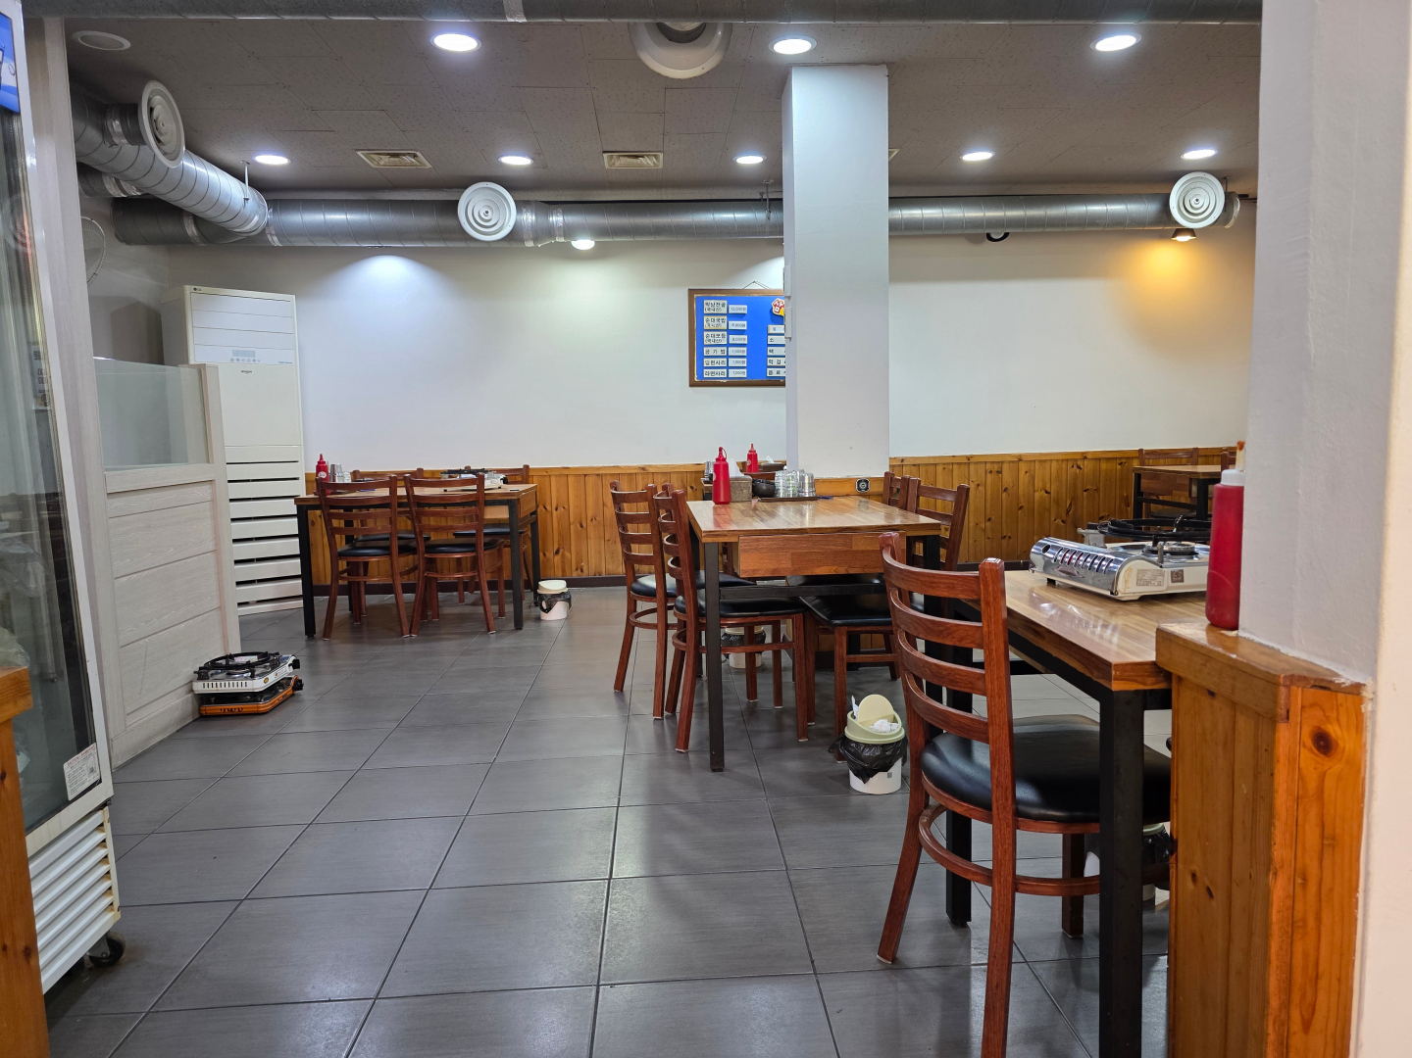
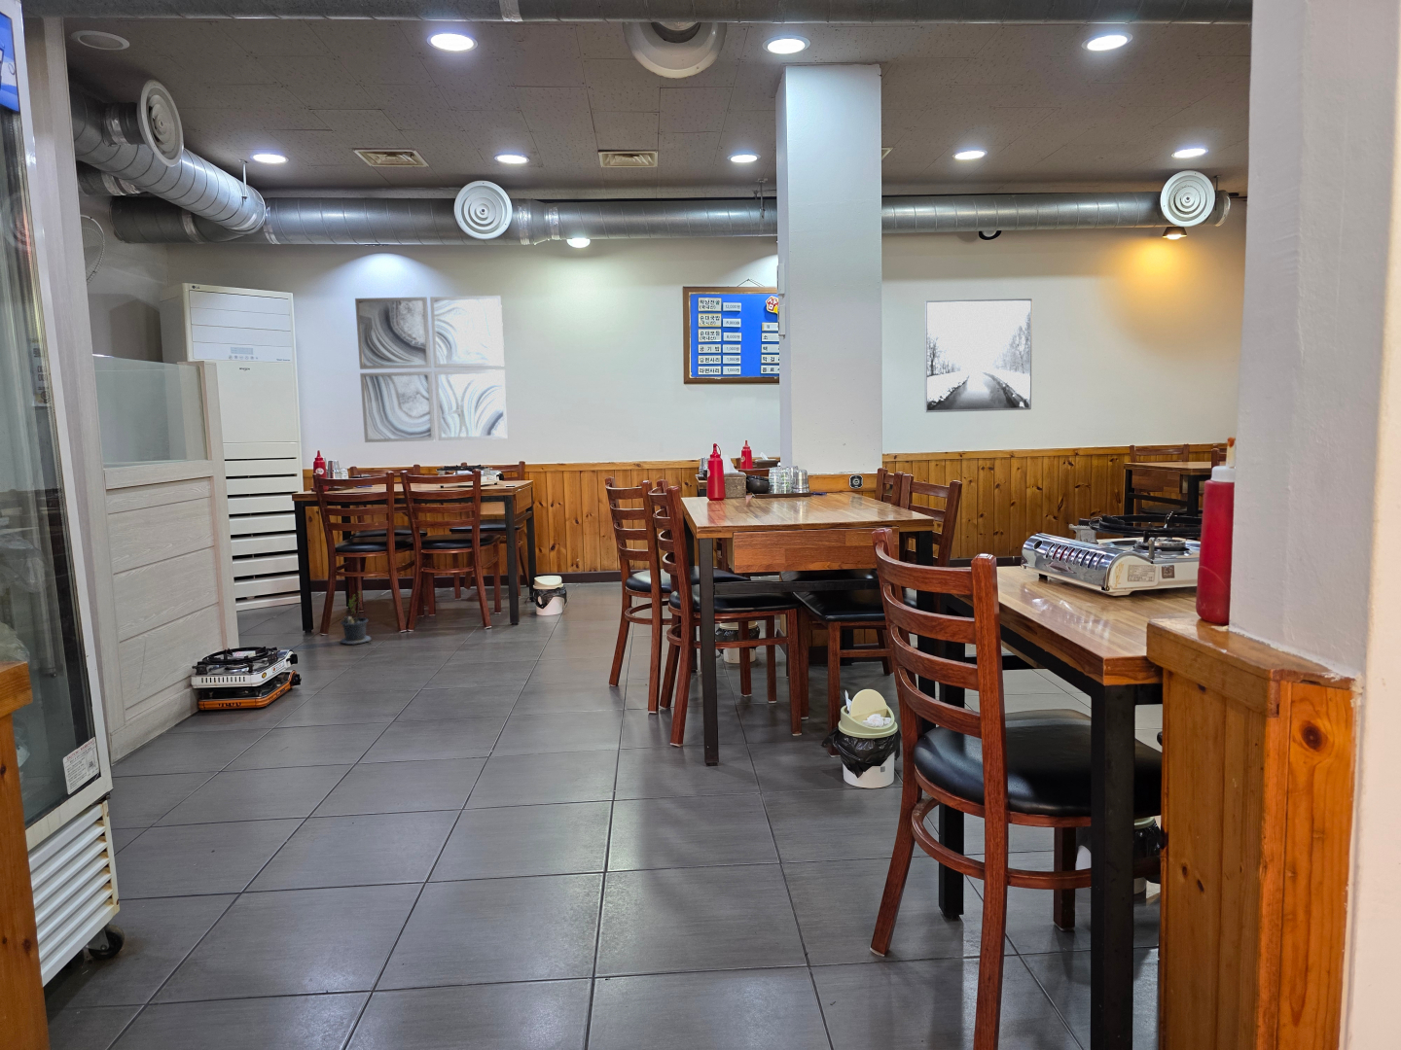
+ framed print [923,298,1034,414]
+ potted plant [340,590,373,646]
+ wall art [354,294,509,443]
